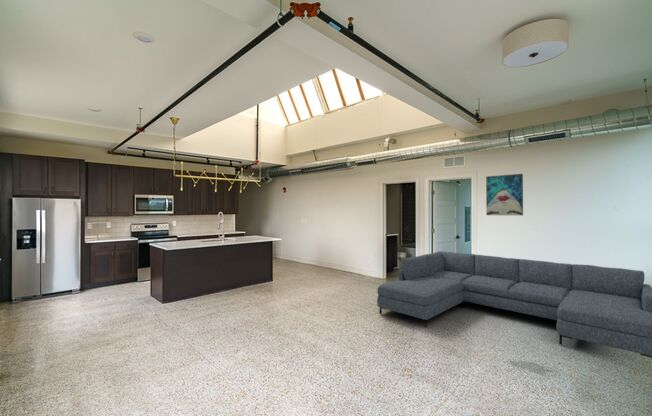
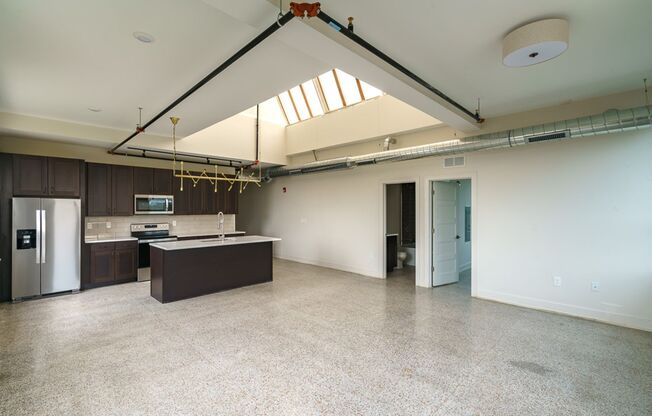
- sofa [376,250,652,359]
- wall art [485,173,524,217]
